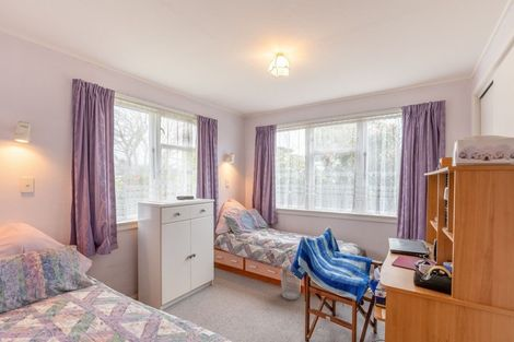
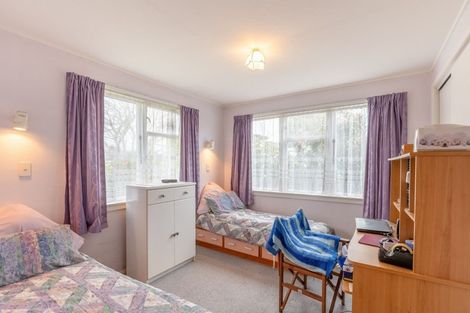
- wastebasket [280,266,301,300]
